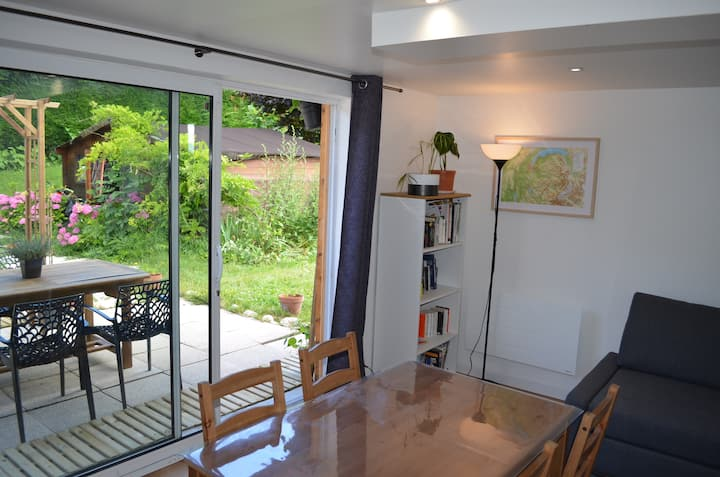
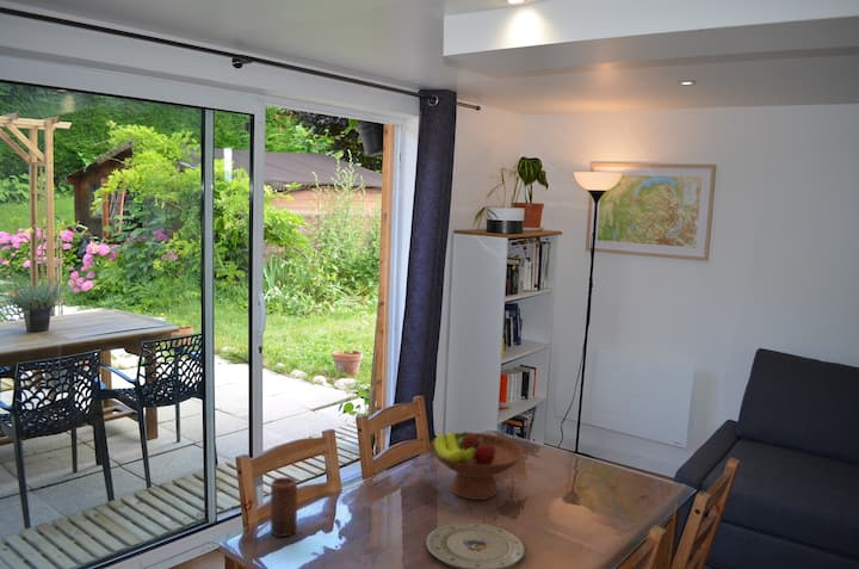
+ candle [270,476,298,538]
+ fruit bowl [428,431,525,501]
+ plate [426,521,526,569]
